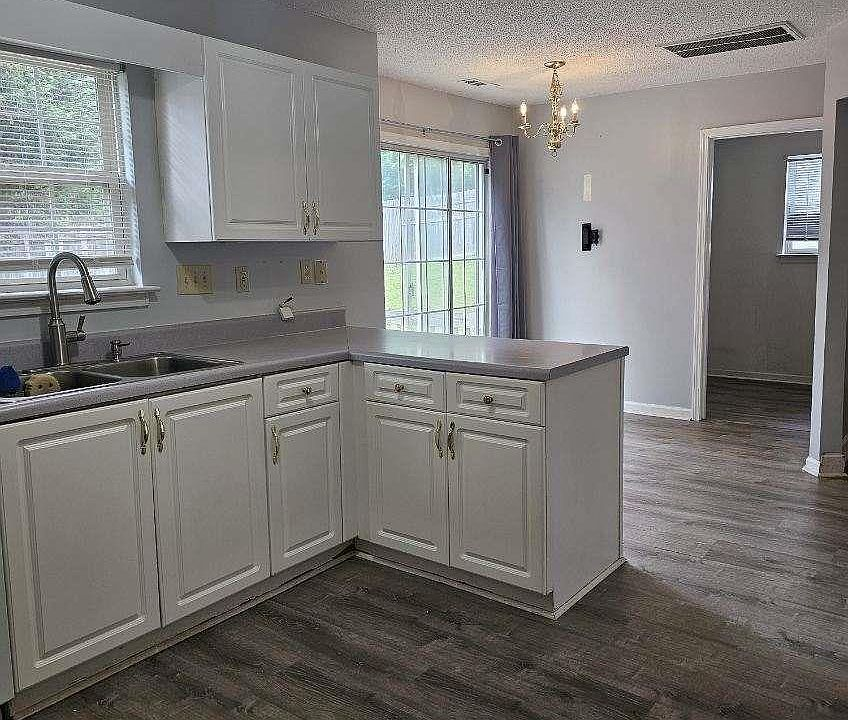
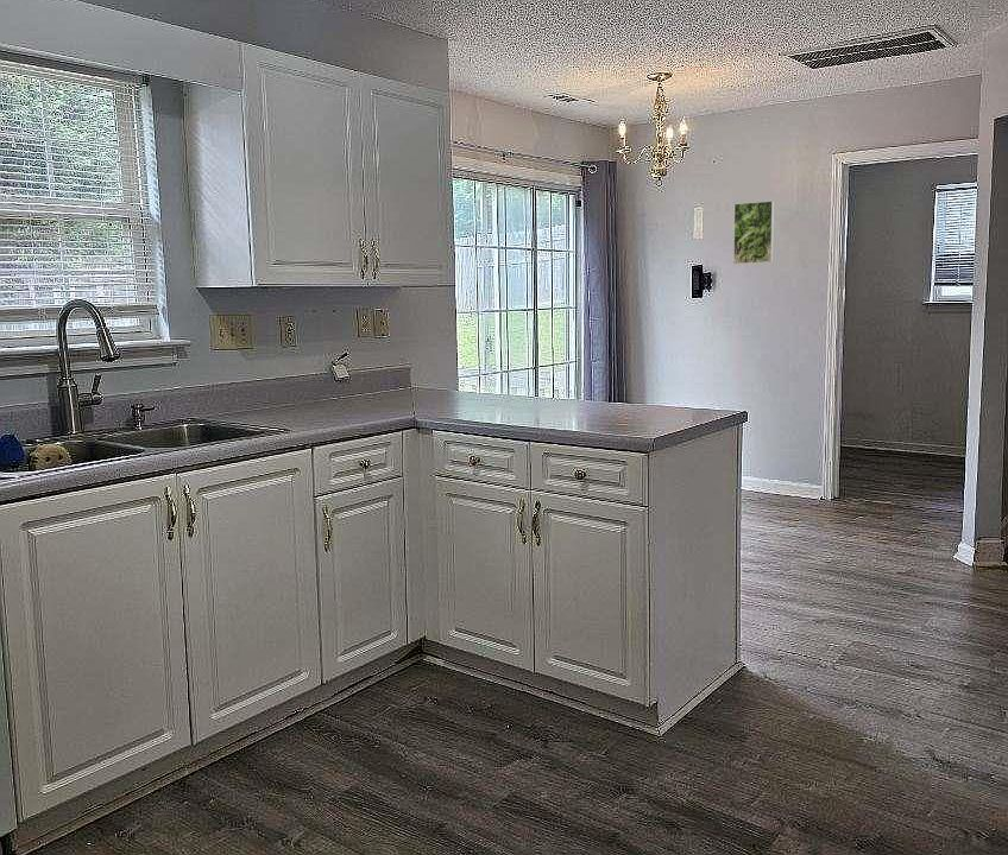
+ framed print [732,200,775,265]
